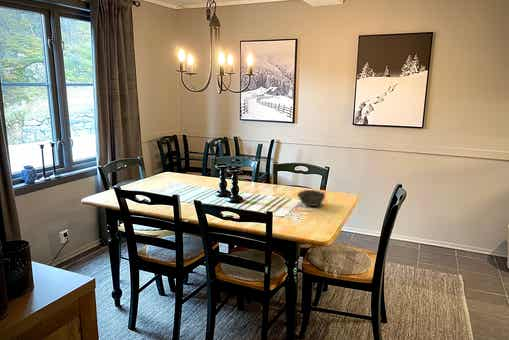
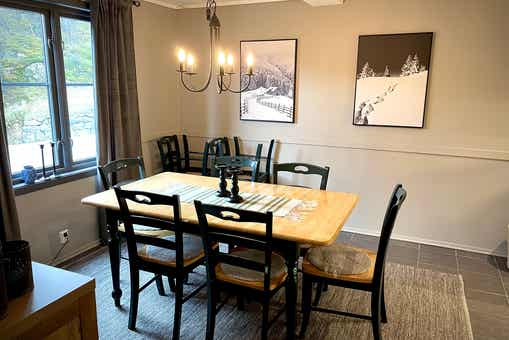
- bowl [296,189,326,207]
